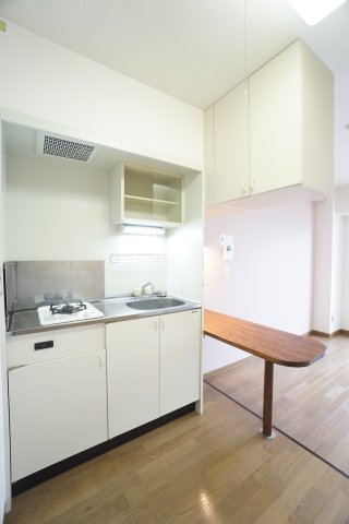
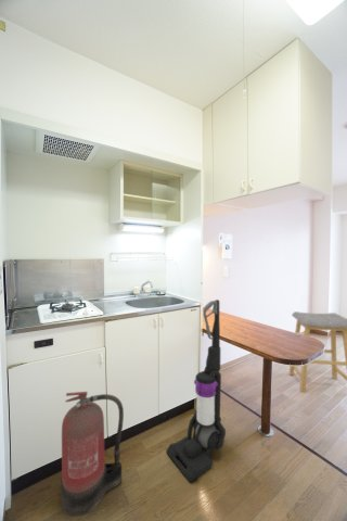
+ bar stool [288,310,347,394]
+ vacuum cleaner [166,298,227,484]
+ fire extinguisher [60,391,125,518]
